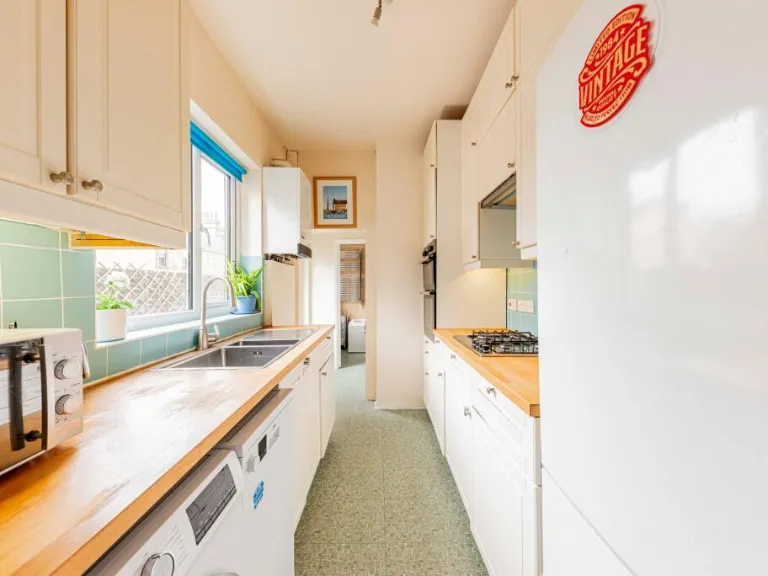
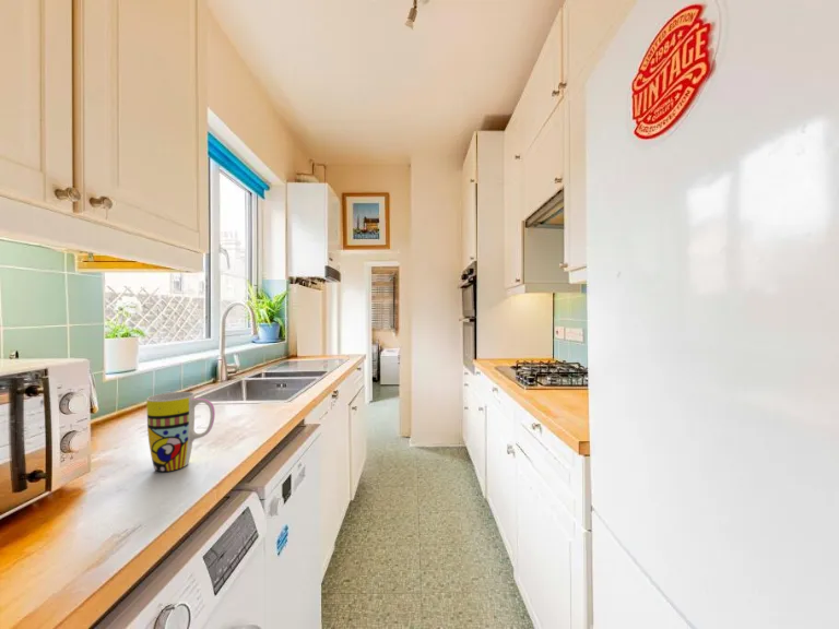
+ mug [146,391,216,473]
